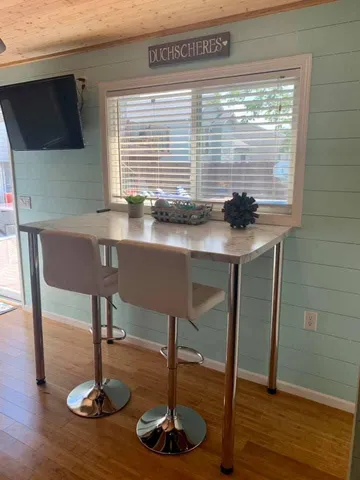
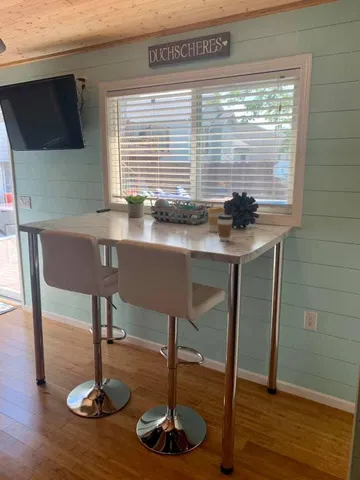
+ coffee cup [217,213,234,242]
+ coffee cup [206,206,226,233]
